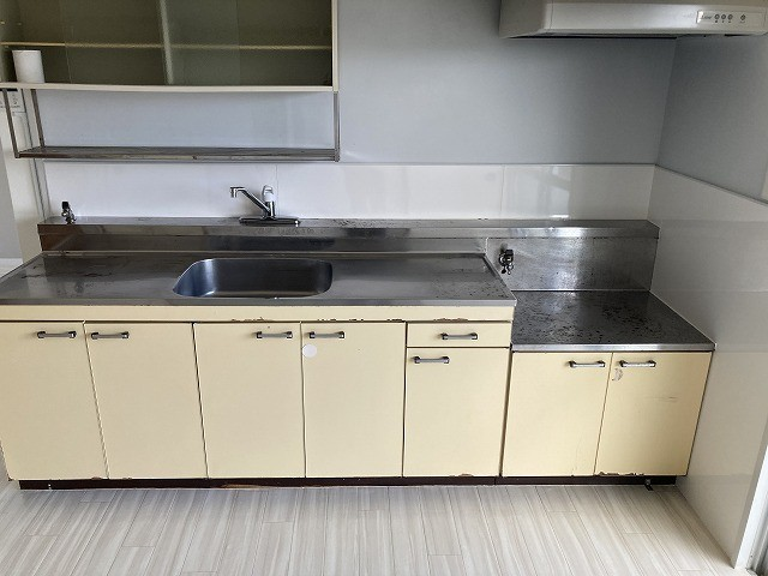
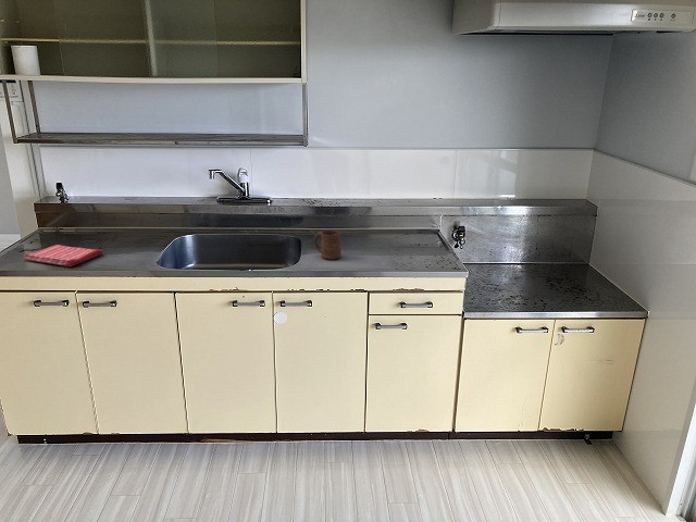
+ dish towel [23,244,103,268]
+ cup [312,229,341,260]
